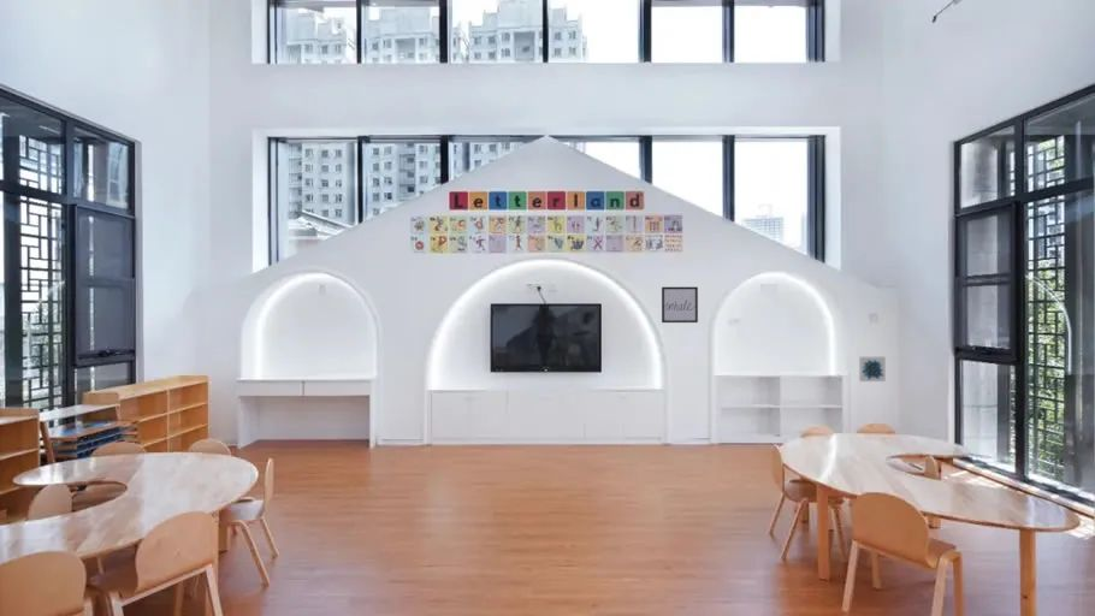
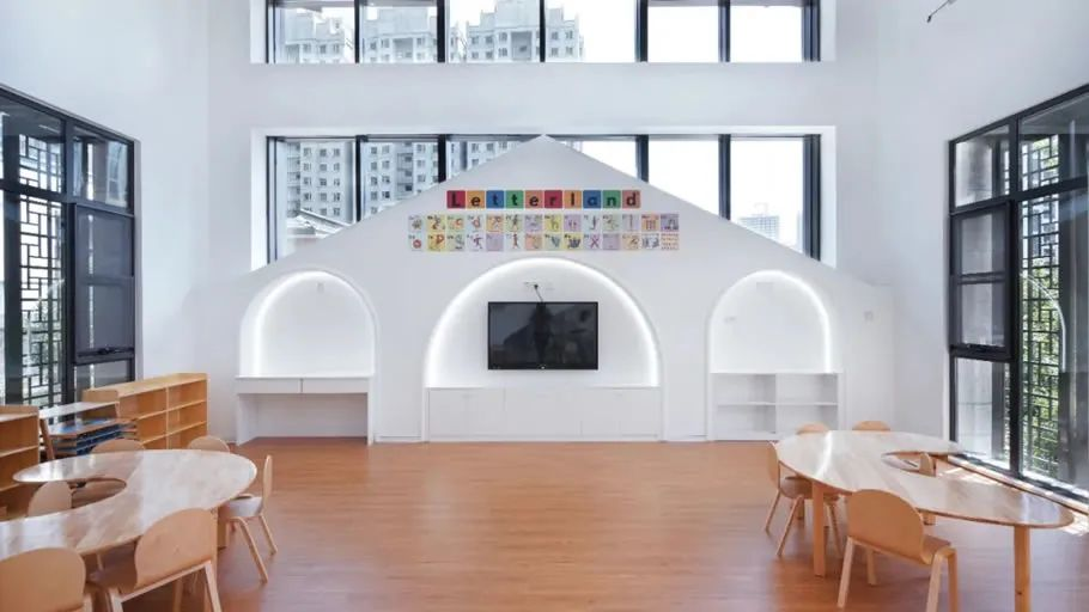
- wall art [858,355,887,383]
- wall art [661,286,699,324]
